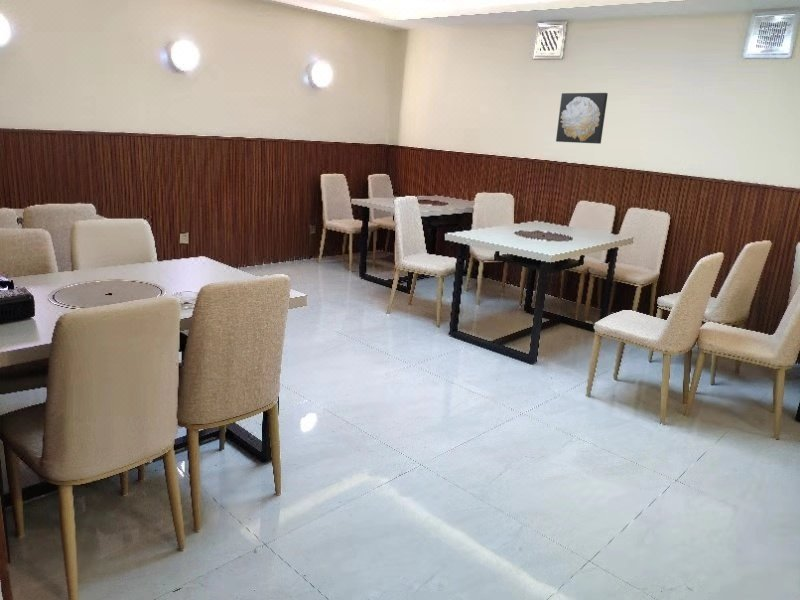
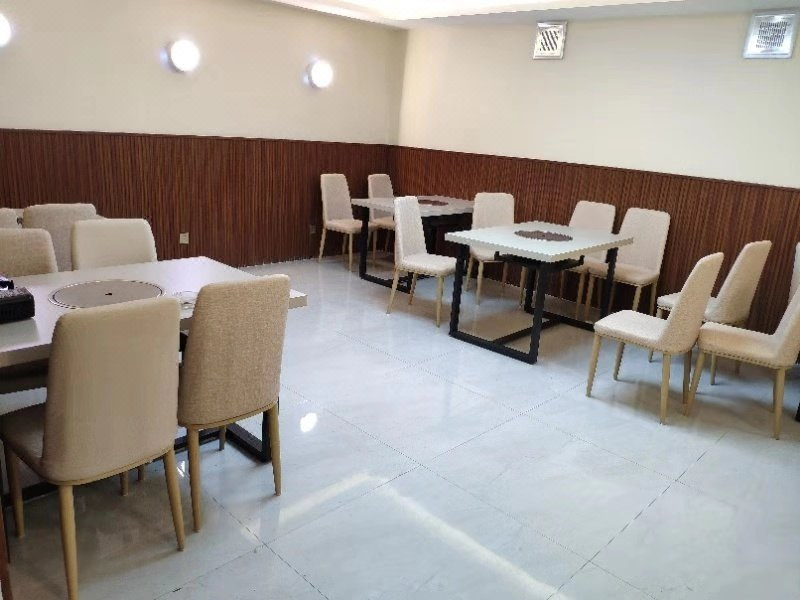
- wall art [555,92,609,145]
